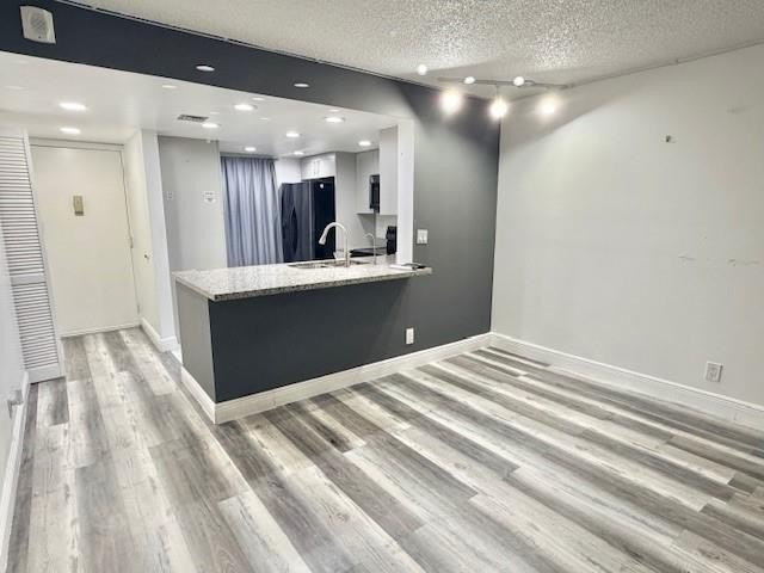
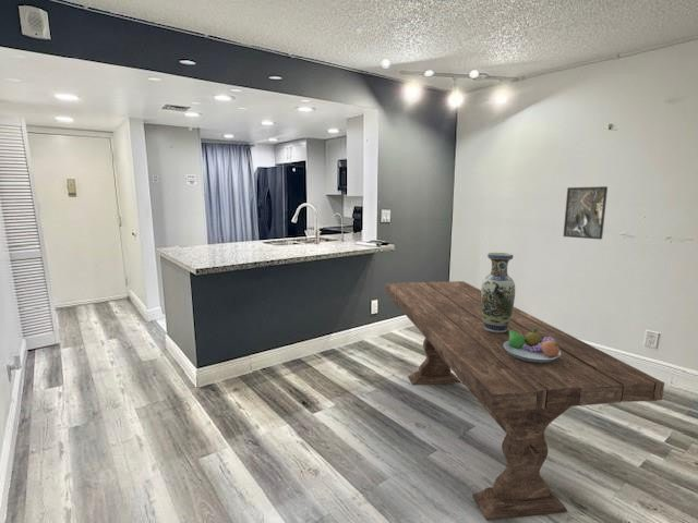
+ fruit bowl [503,329,562,363]
+ dining table [384,280,665,522]
+ vase [480,252,516,333]
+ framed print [563,185,609,241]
